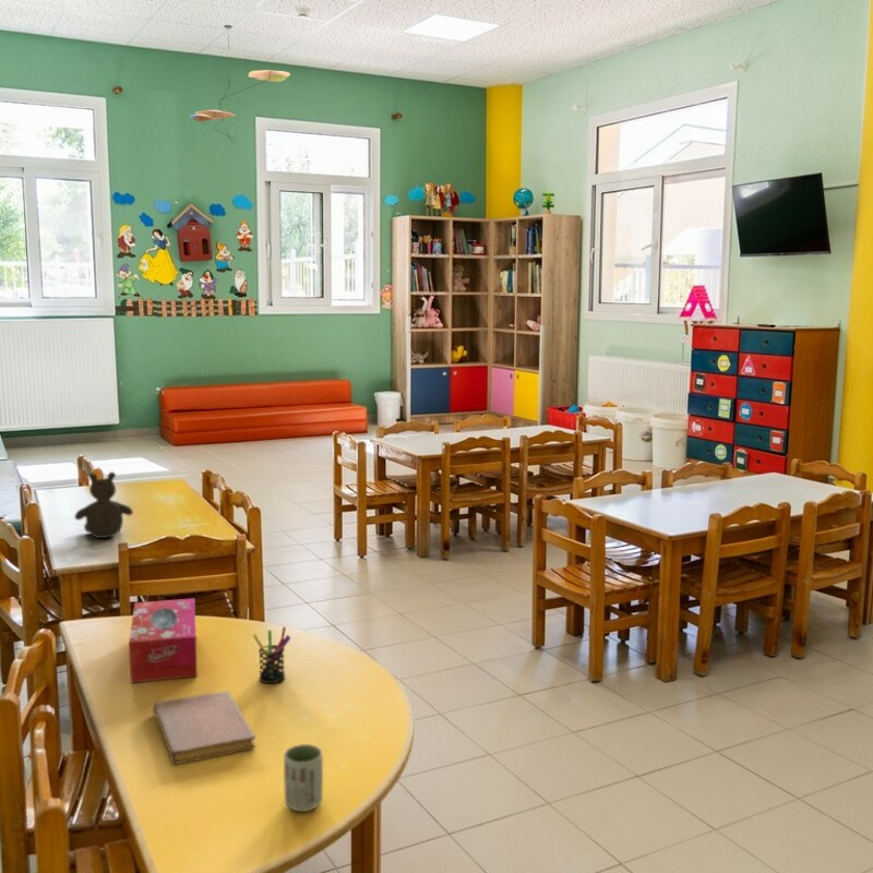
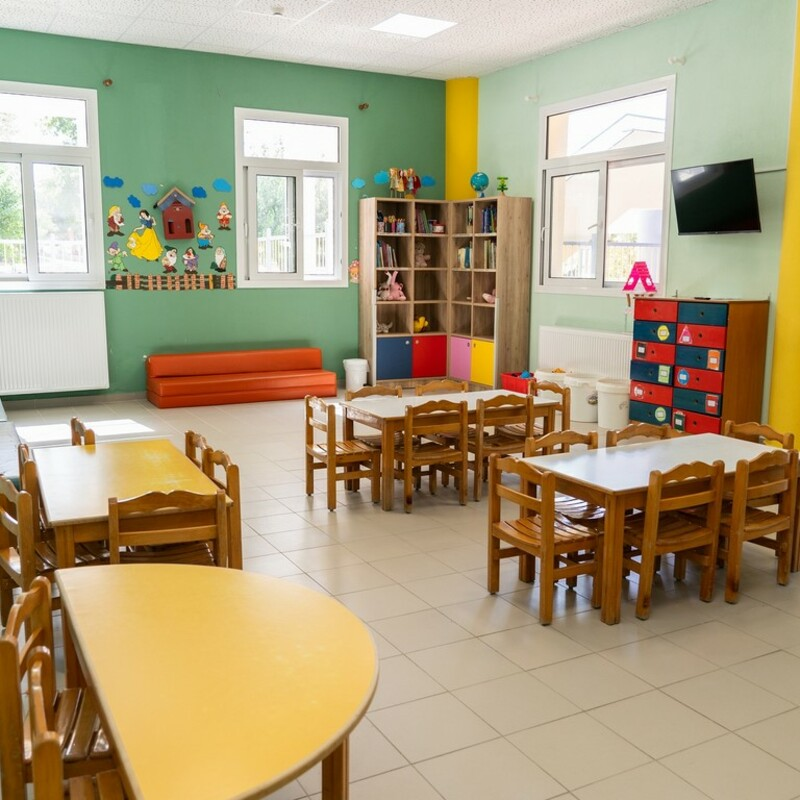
- teddy bear [73,470,134,539]
- cup [283,743,324,813]
- ceiling mobile [189,24,291,144]
- notebook [152,691,256,765]
- tissue box [128,598,199,684]
- pen holder [252,625,291,684]
